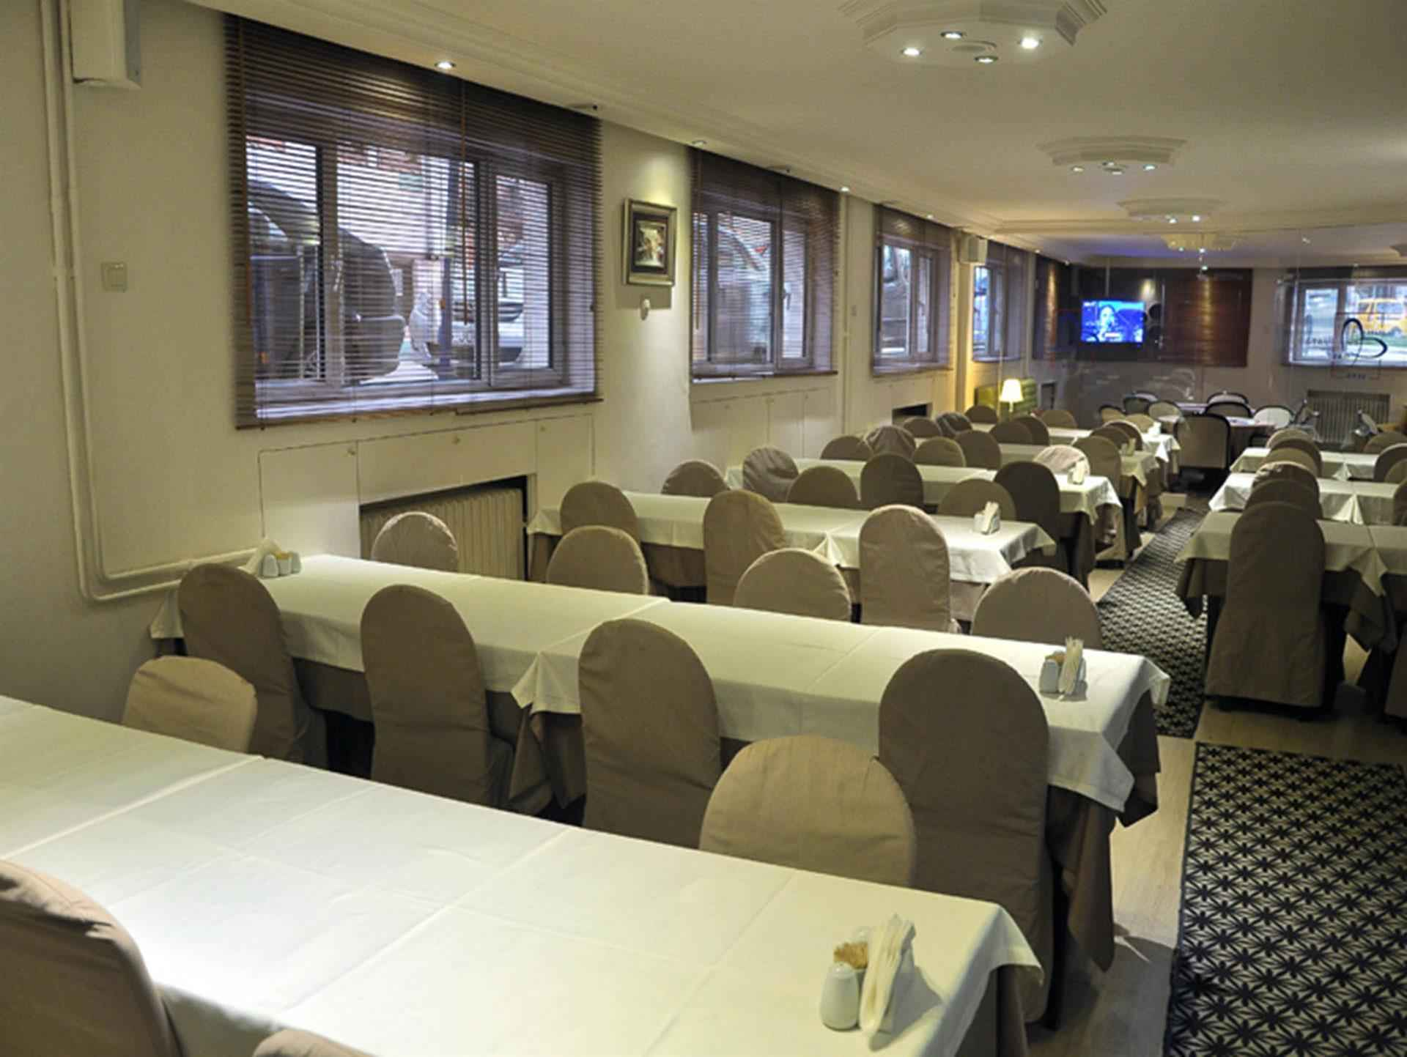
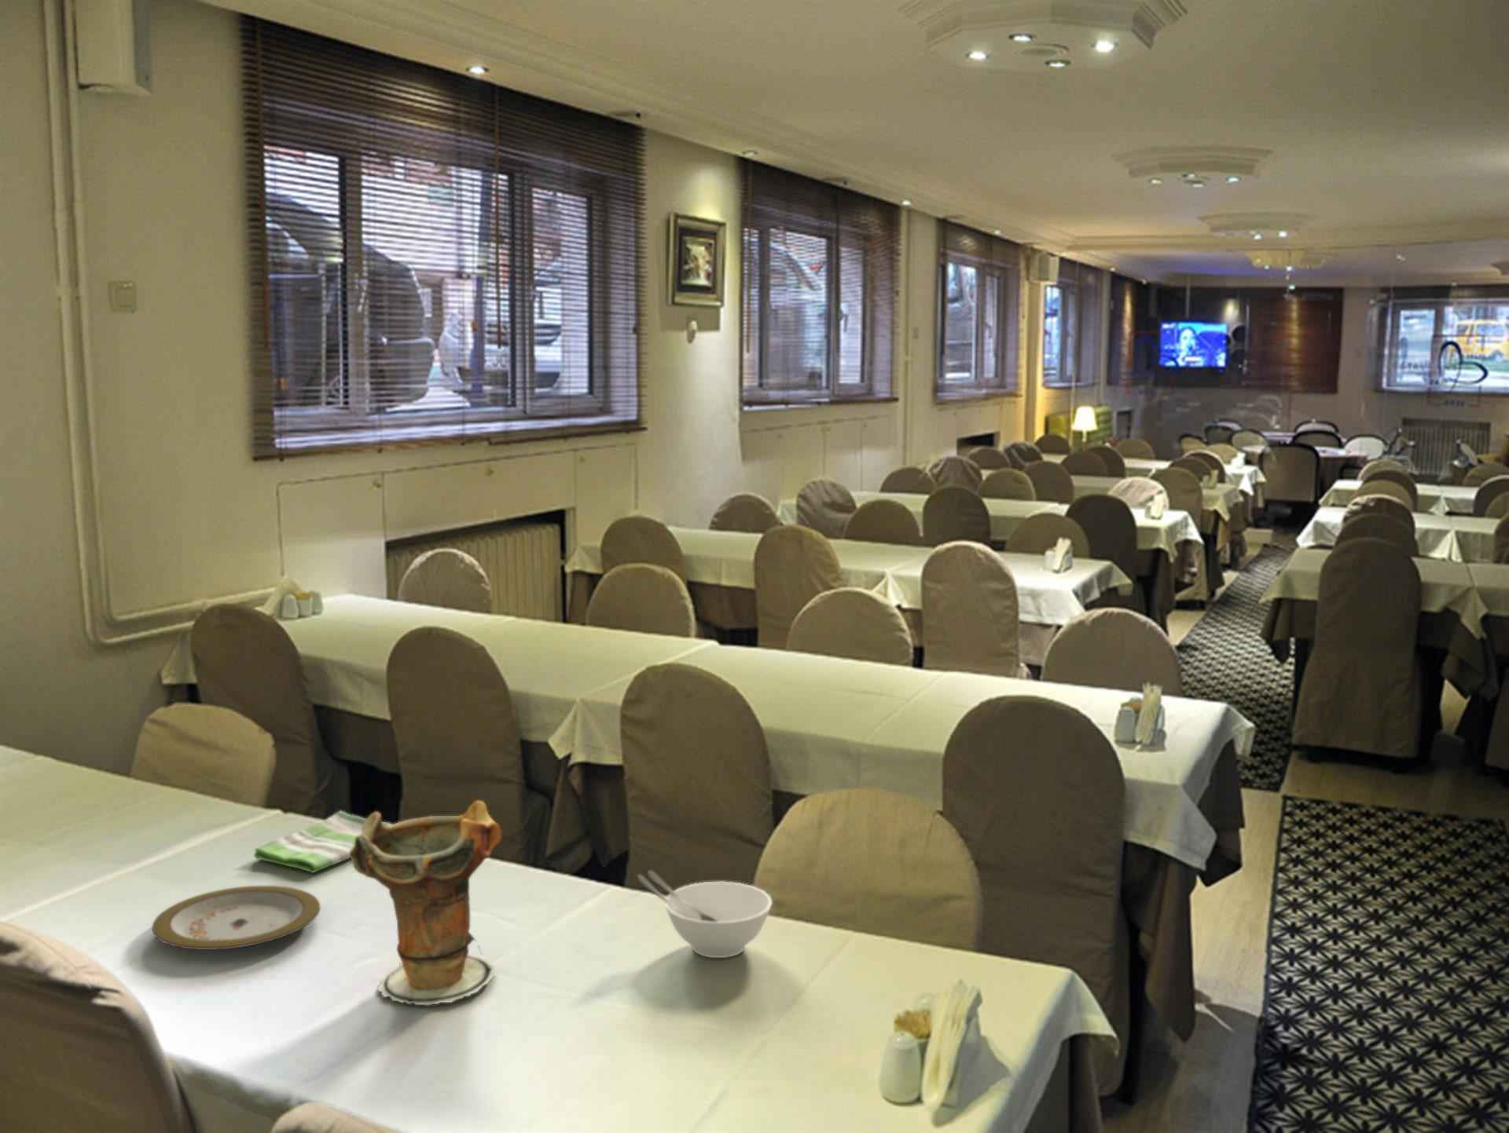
+ bowl [636,869,773,959]
+ decorative vase [350,800,503,1007]
+ plate [151,885,320,951]
+ dish towel [252,810,392,874]
